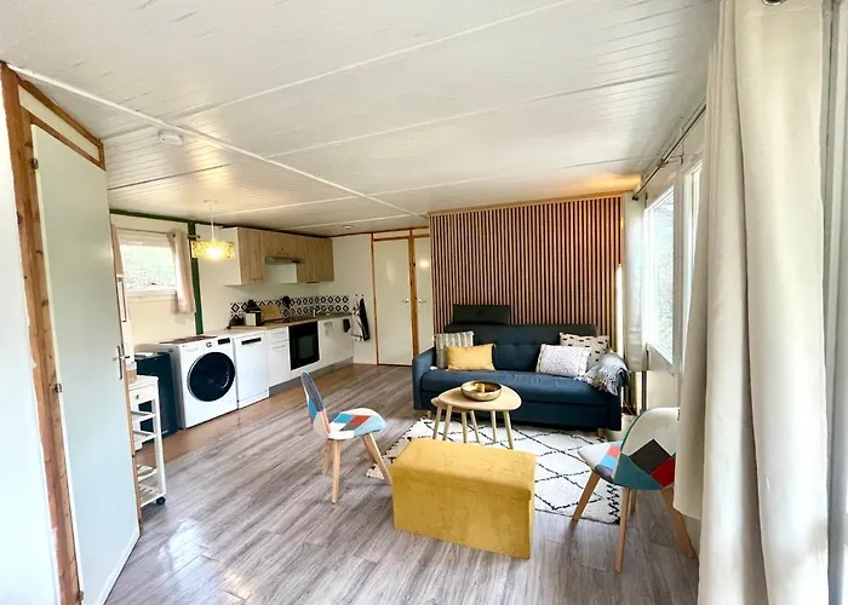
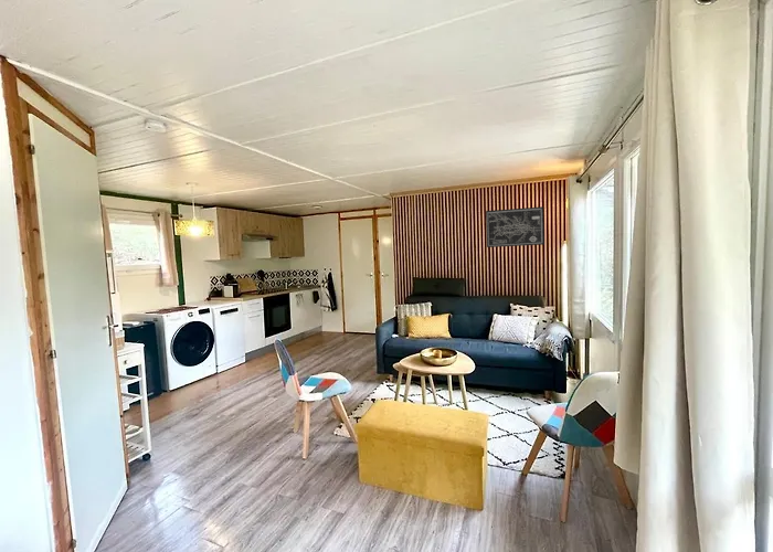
+ wall art [485,205,546,248]
